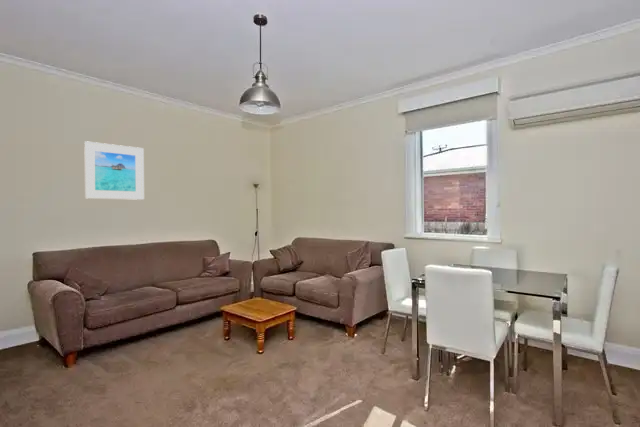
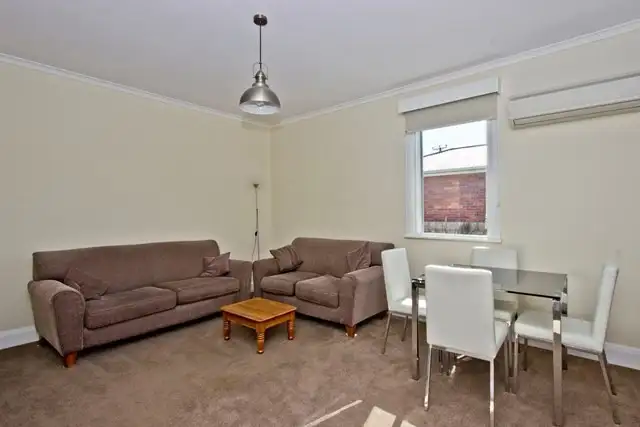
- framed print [83,140,145,201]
